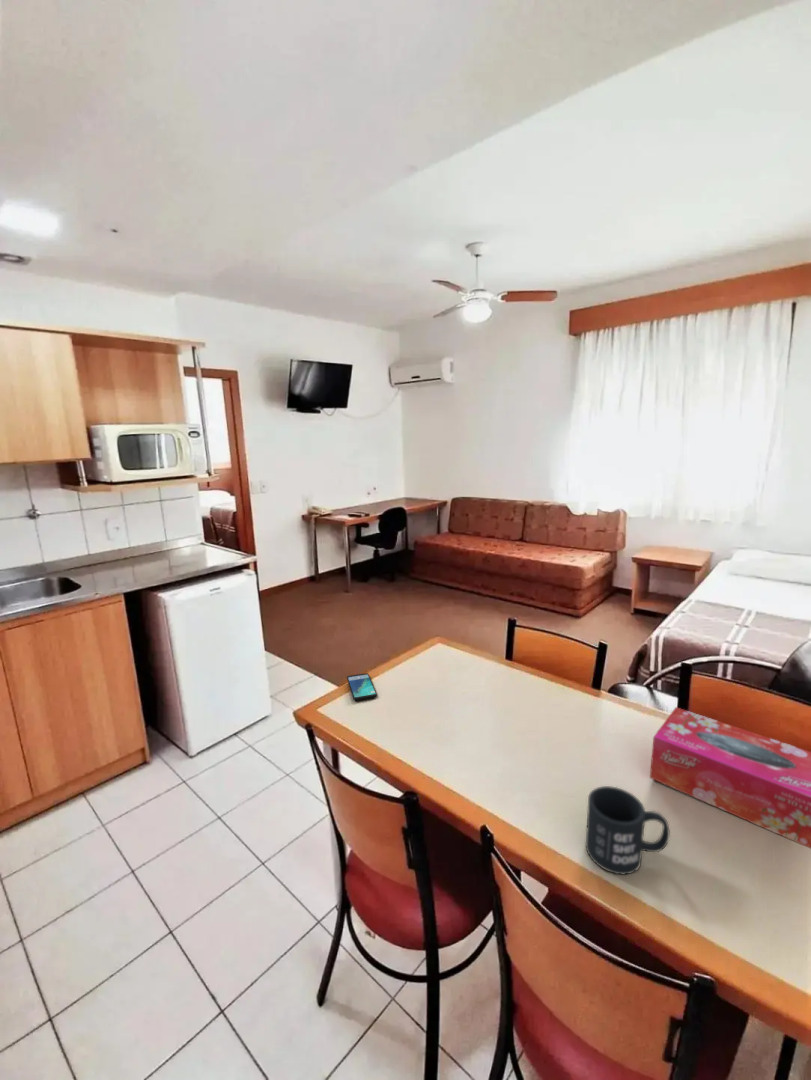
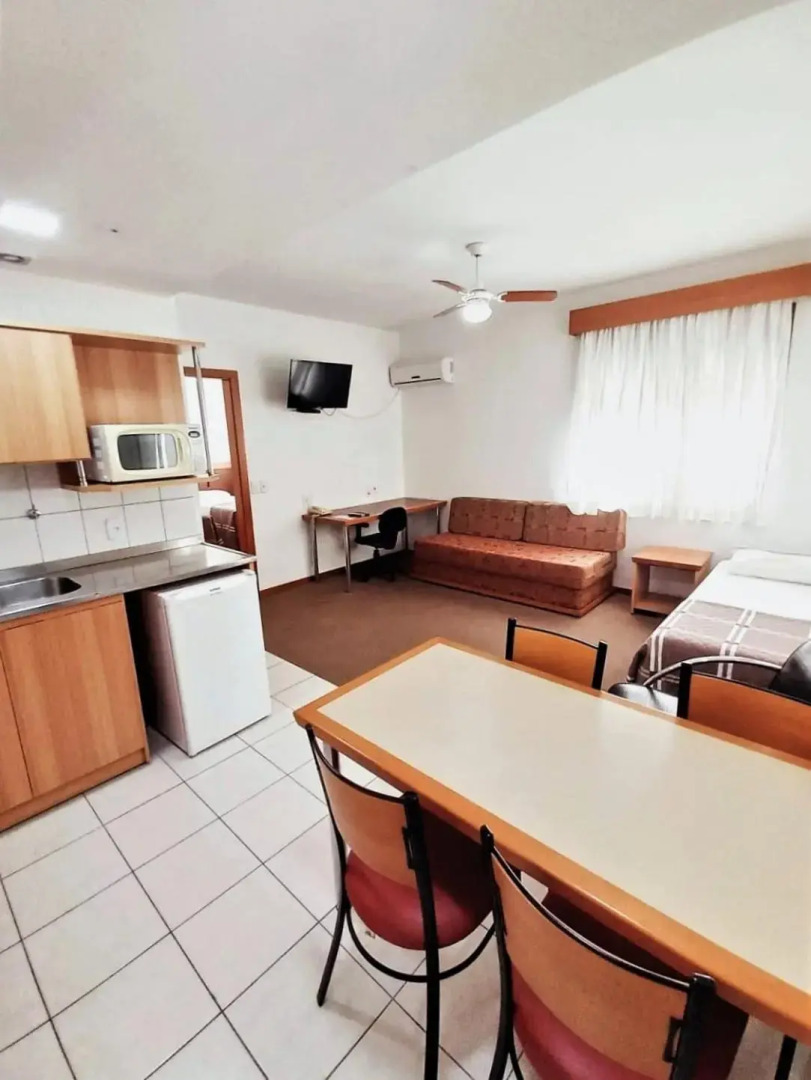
- tissue box [649,706,811,849]
- smartphone [346,672,378,702]
- mug [585,785,671,876]
